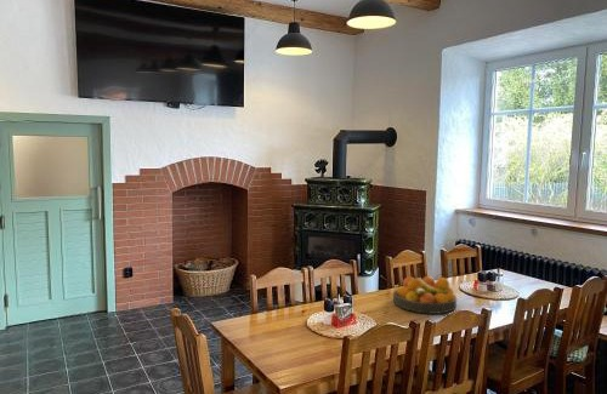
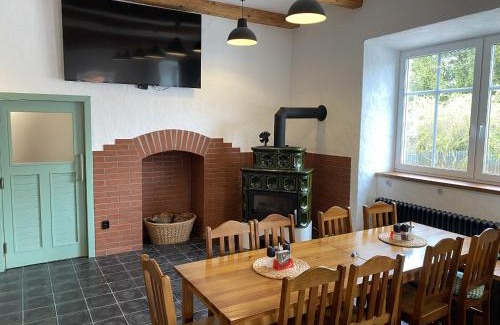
- fruit bowl [392,275,458,315]
